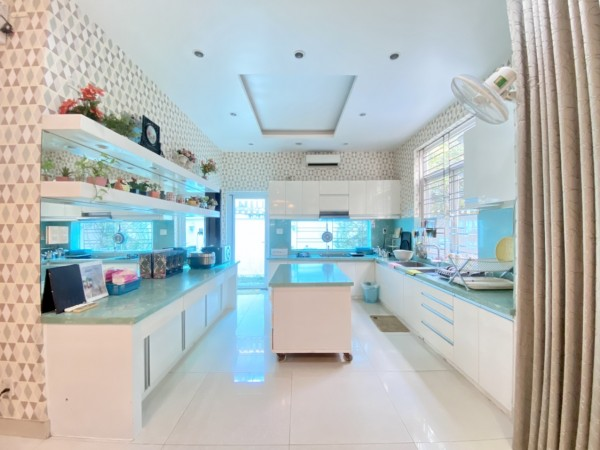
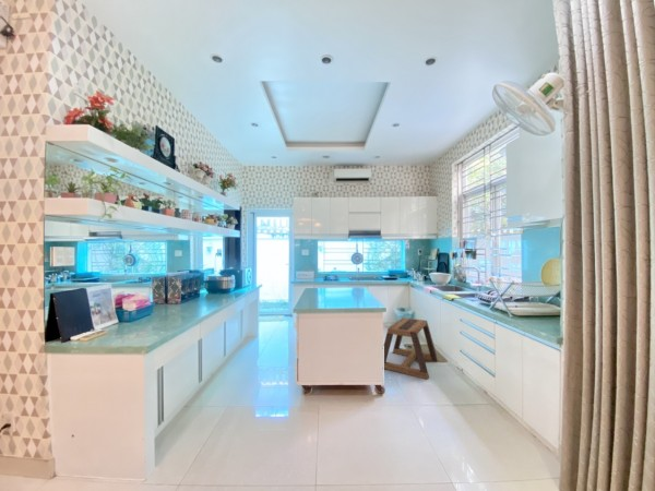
+ stool [383,316,439,381]
